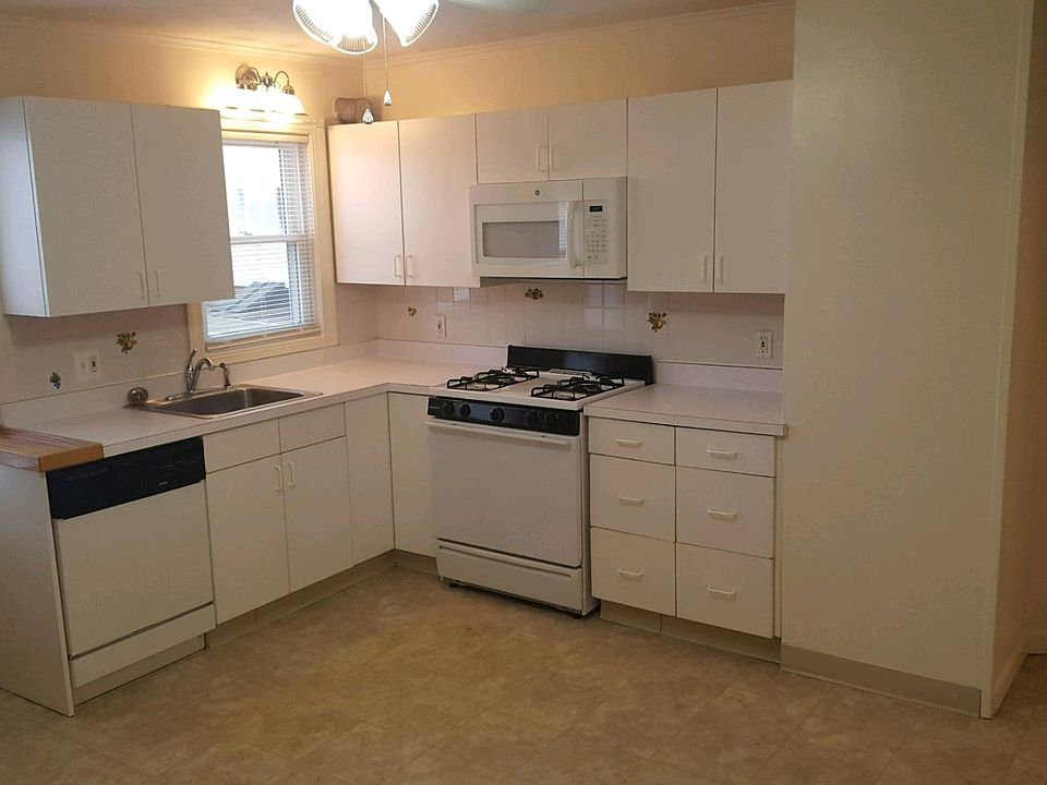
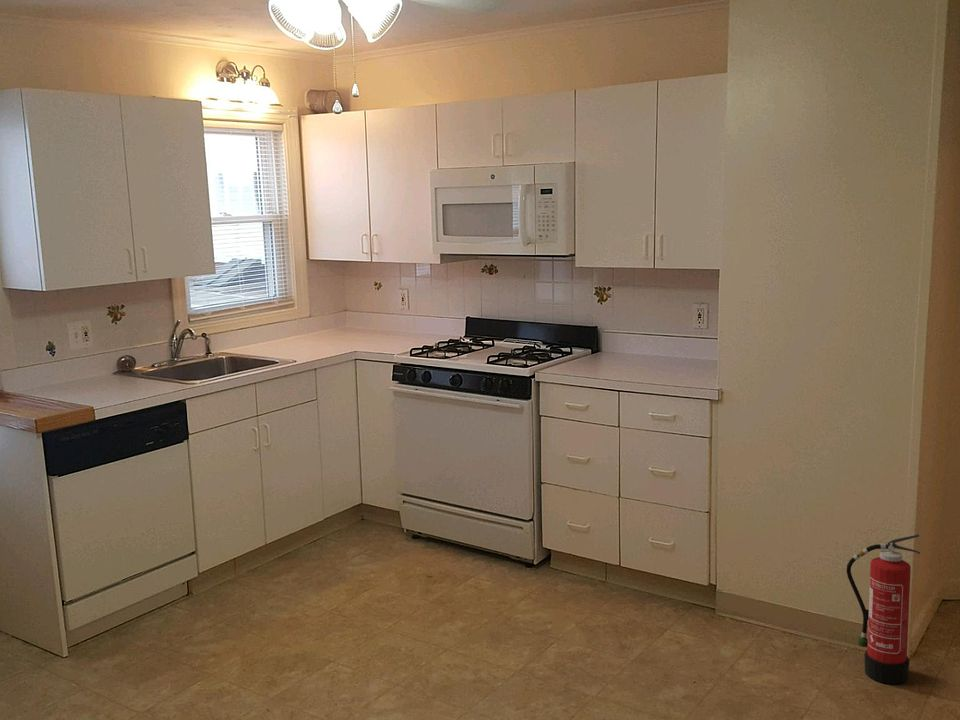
+ fire extinguisher [845,534,921,685]
